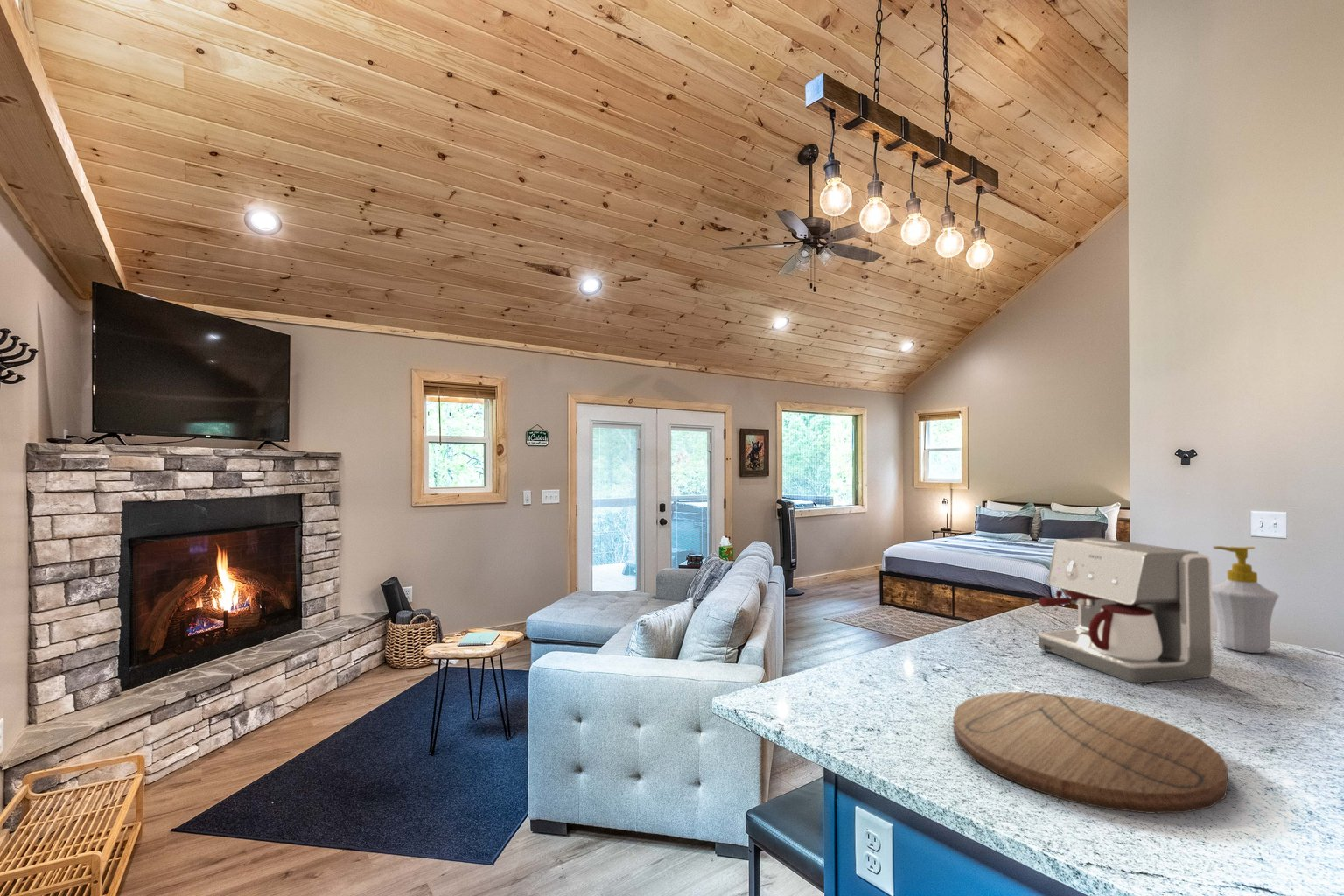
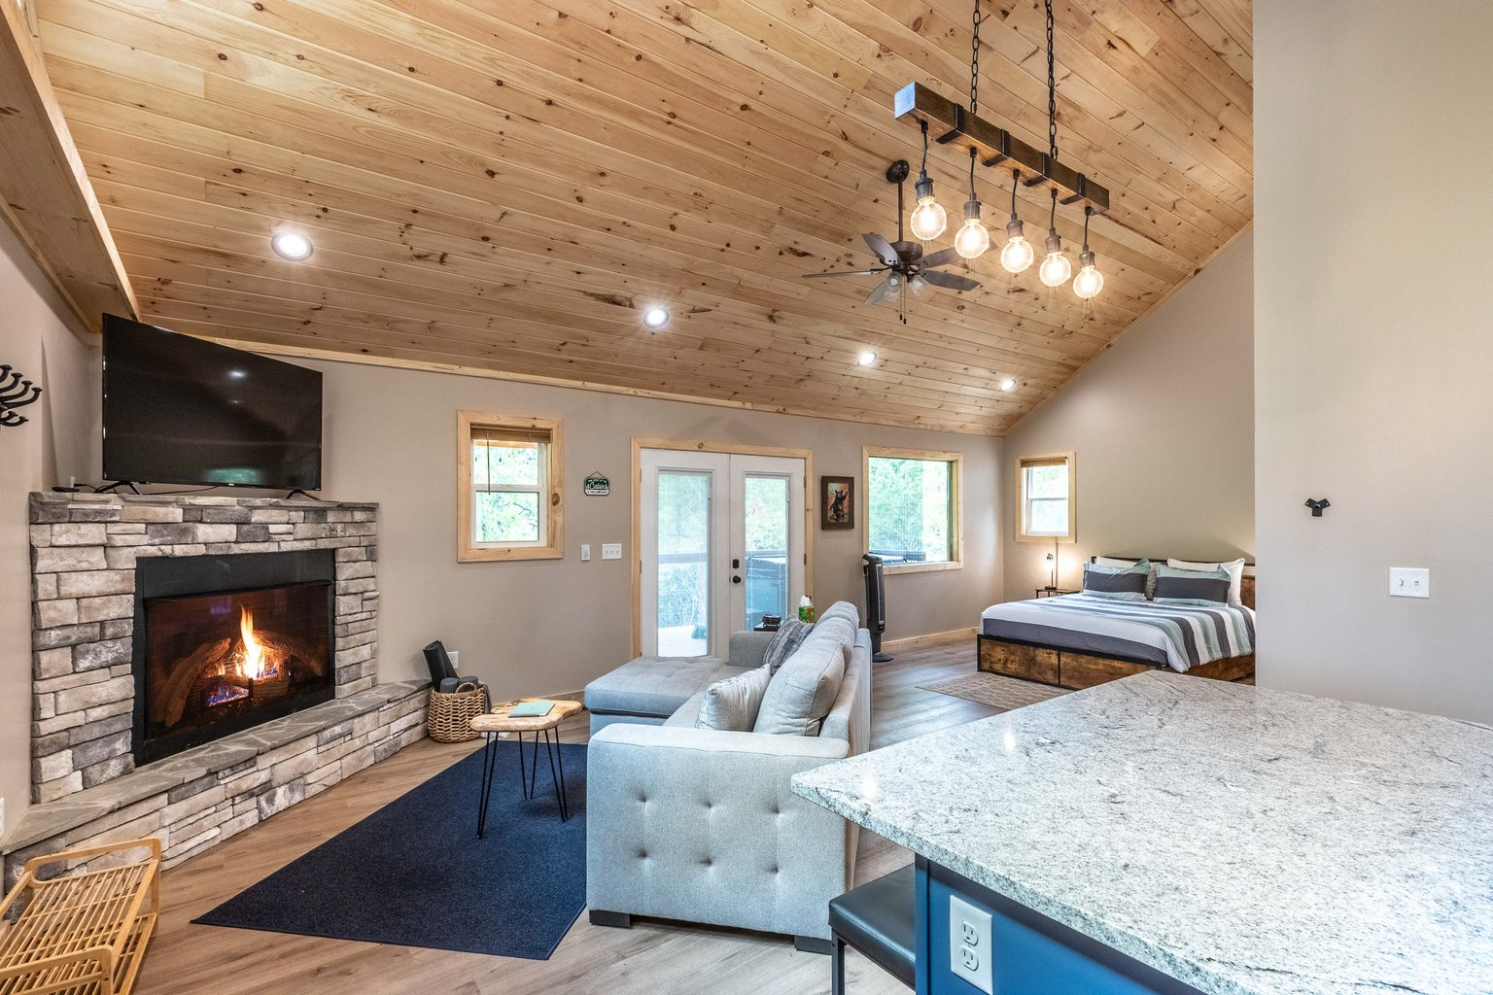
- soap bottle [1212,545,1280,654]
- coffee maker [1038,537,1215,684]
- cutting board [953,691,1229,815]
